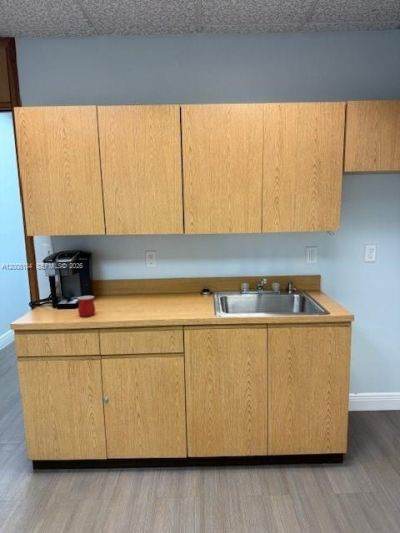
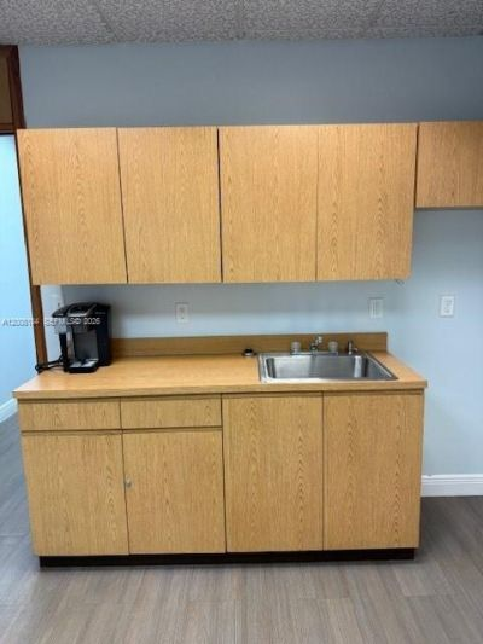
- mug [77,295,96,318]
